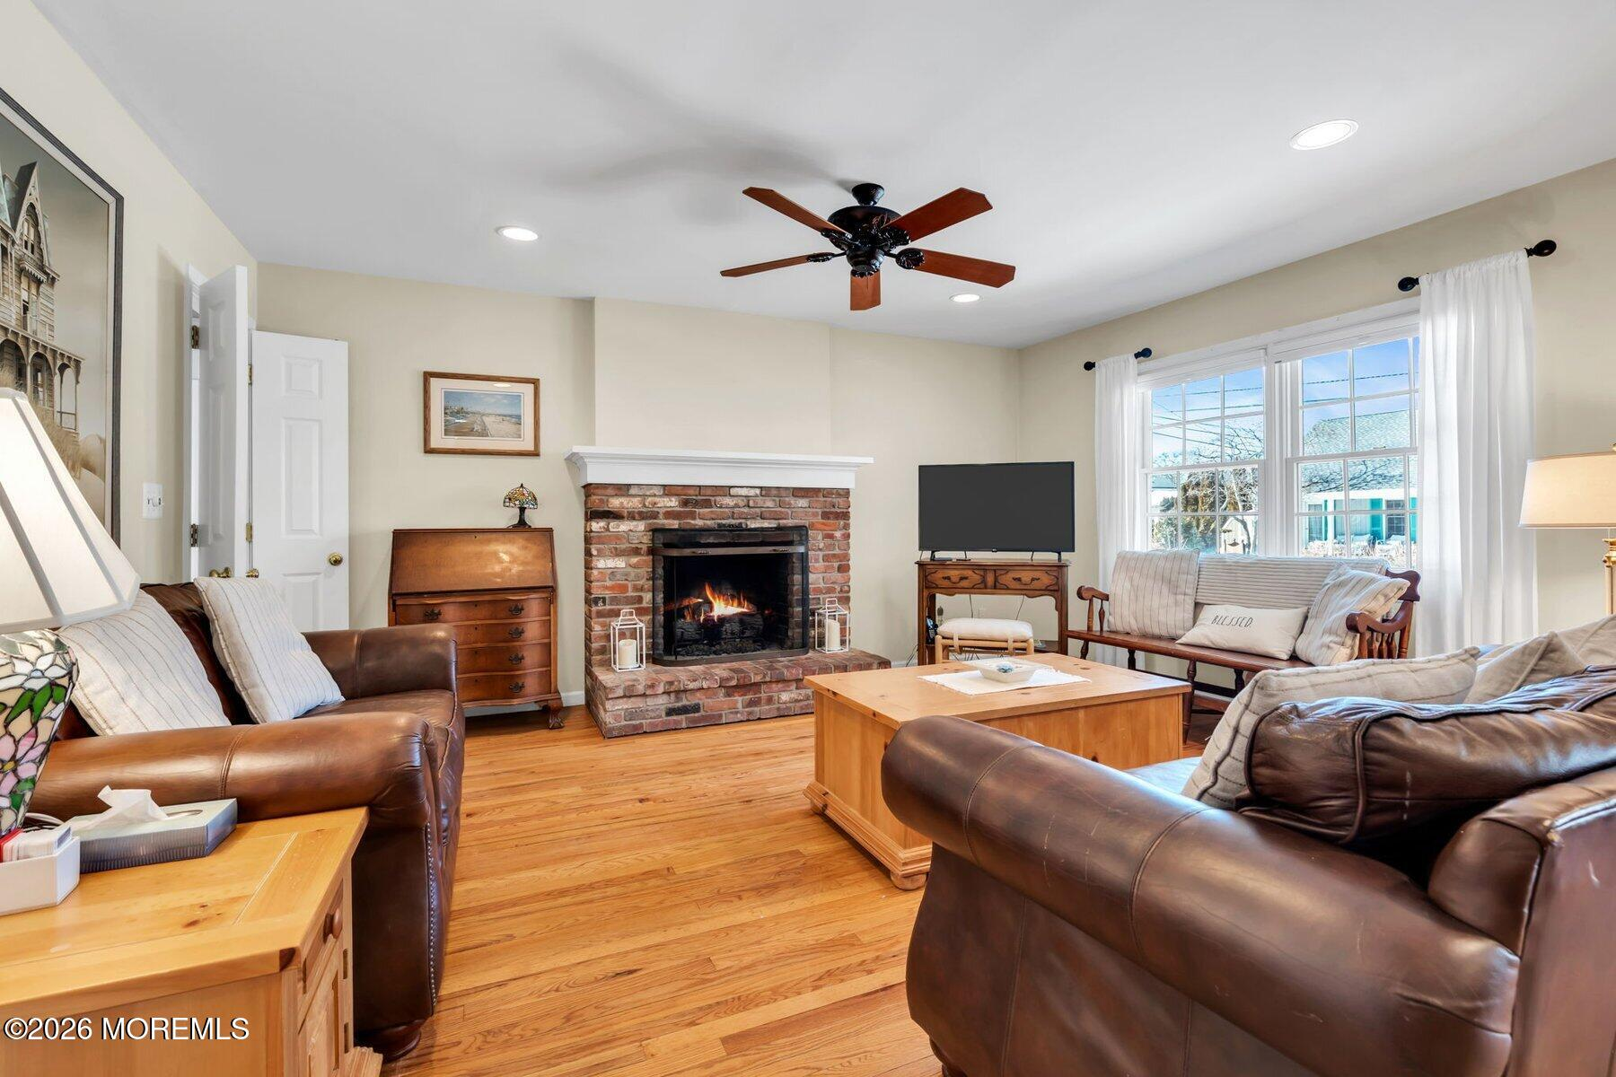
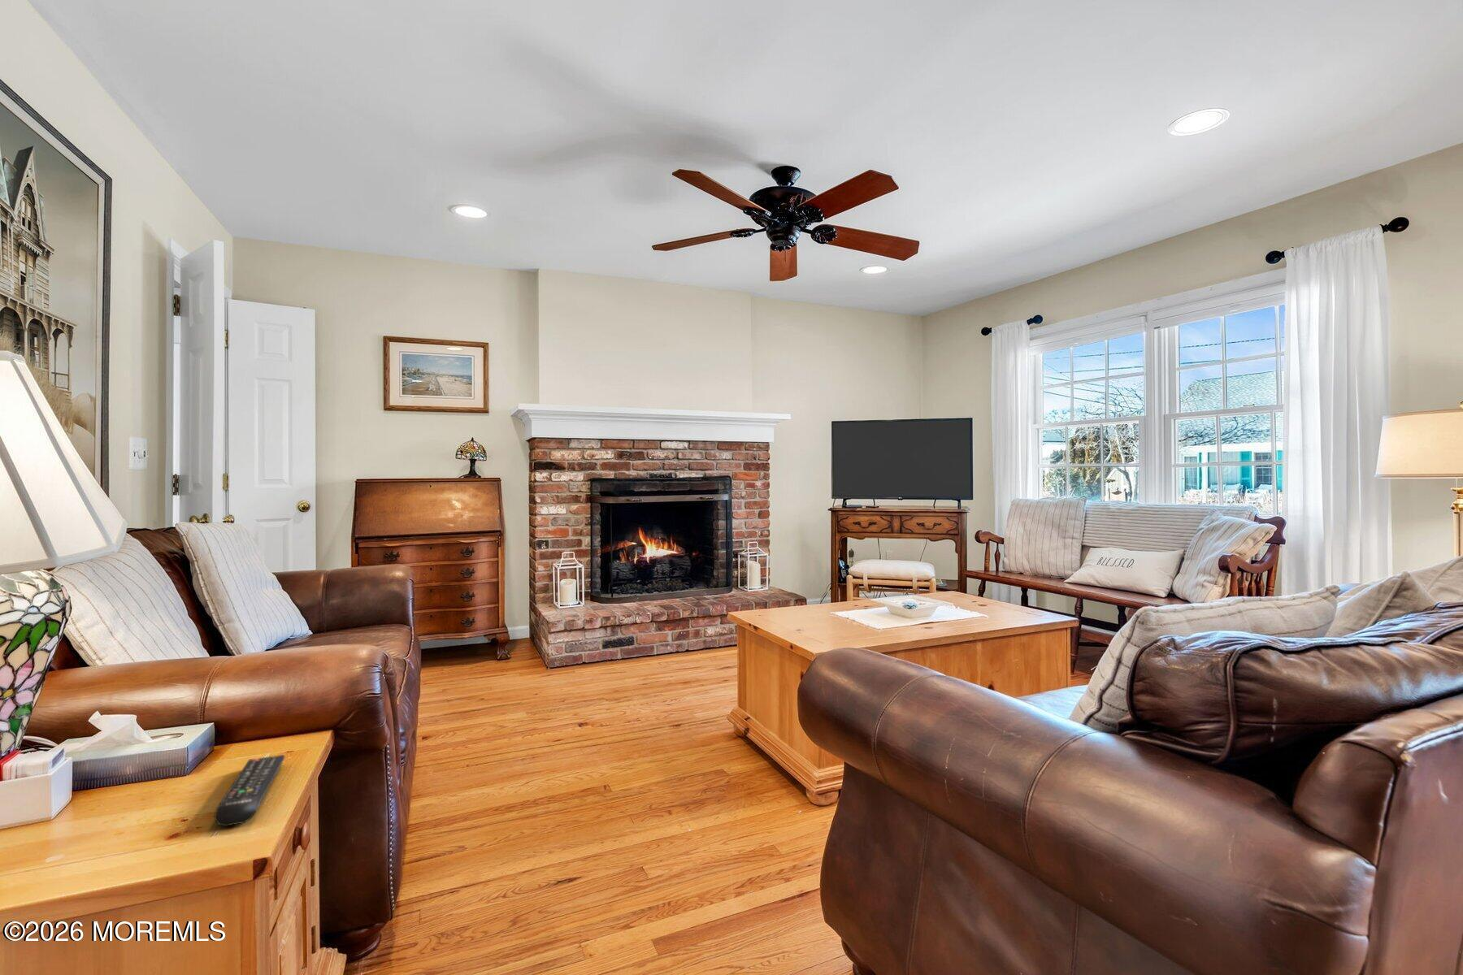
+ remote control [213,754,285,827]
